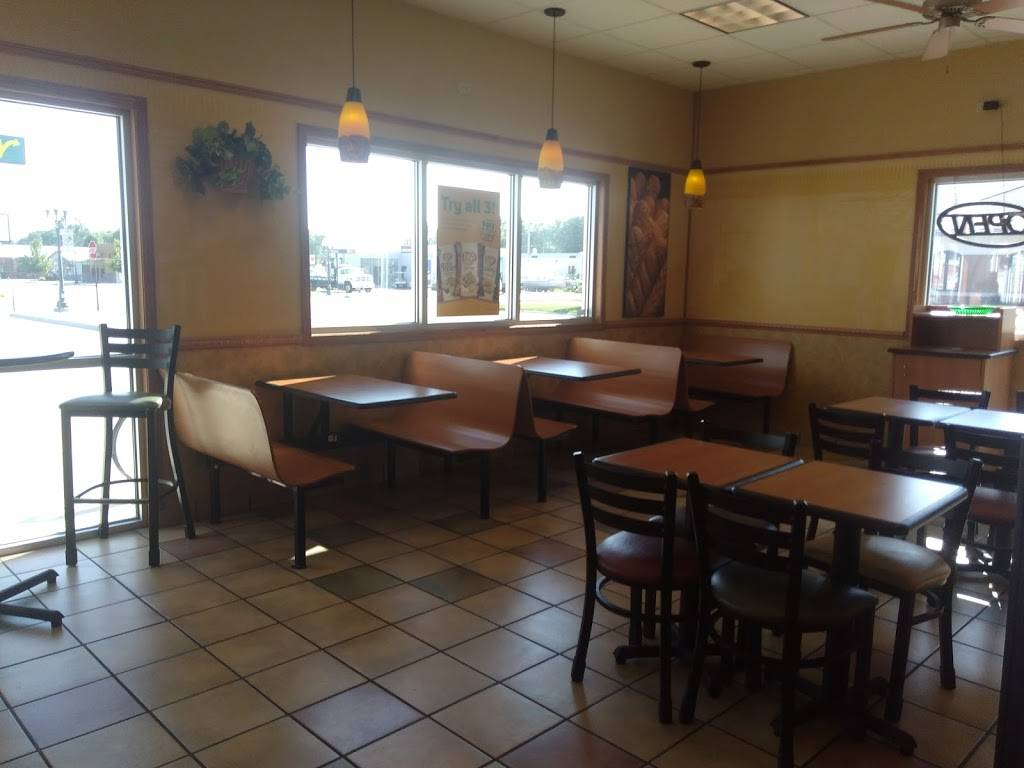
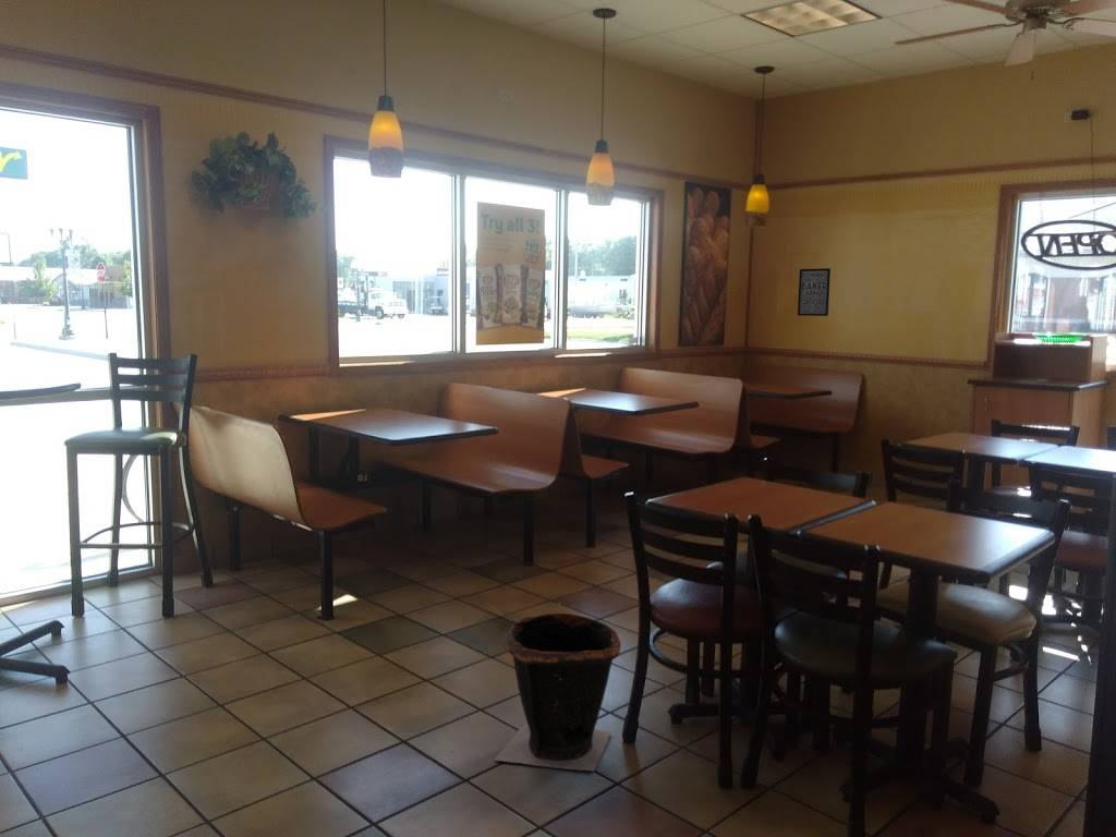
+ wall art [797,267,832,317]
+ waste bin [493,602,622,773]
